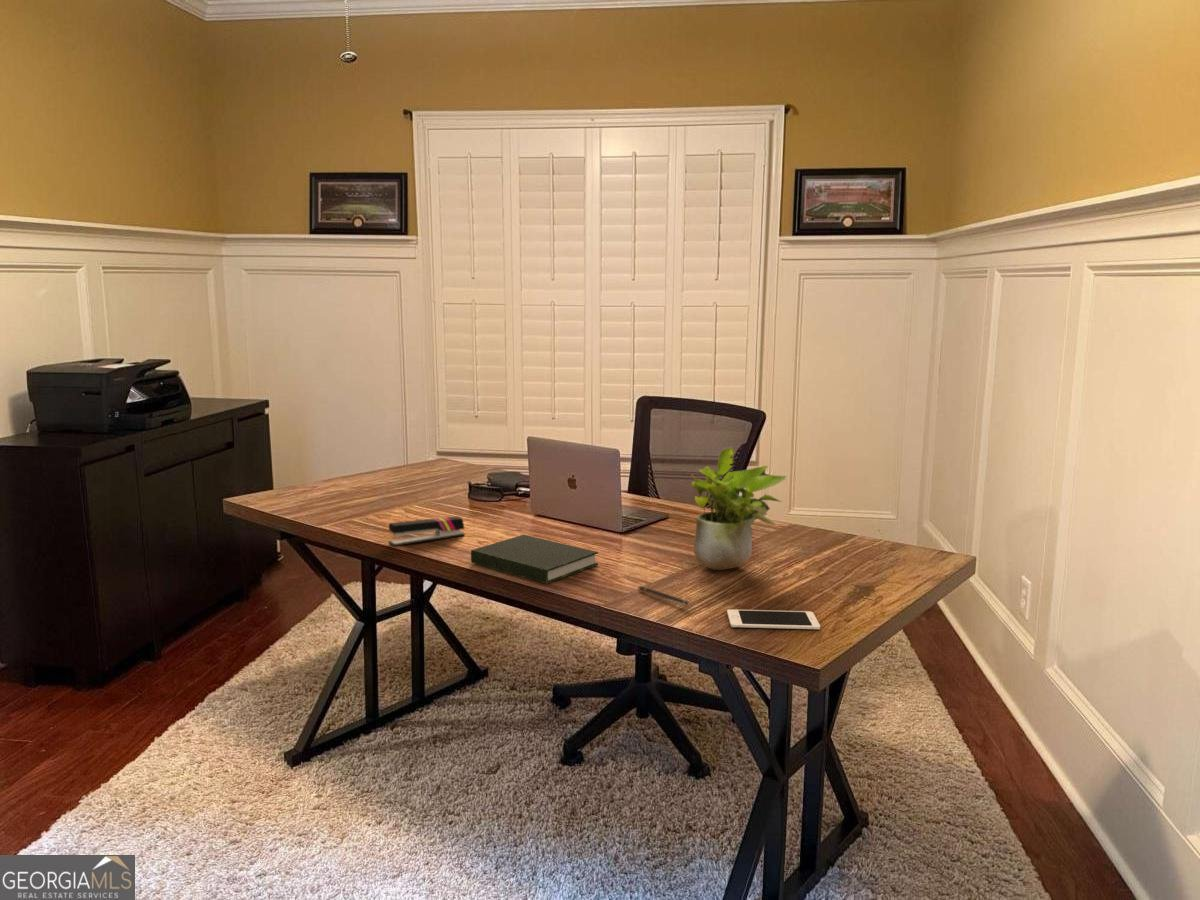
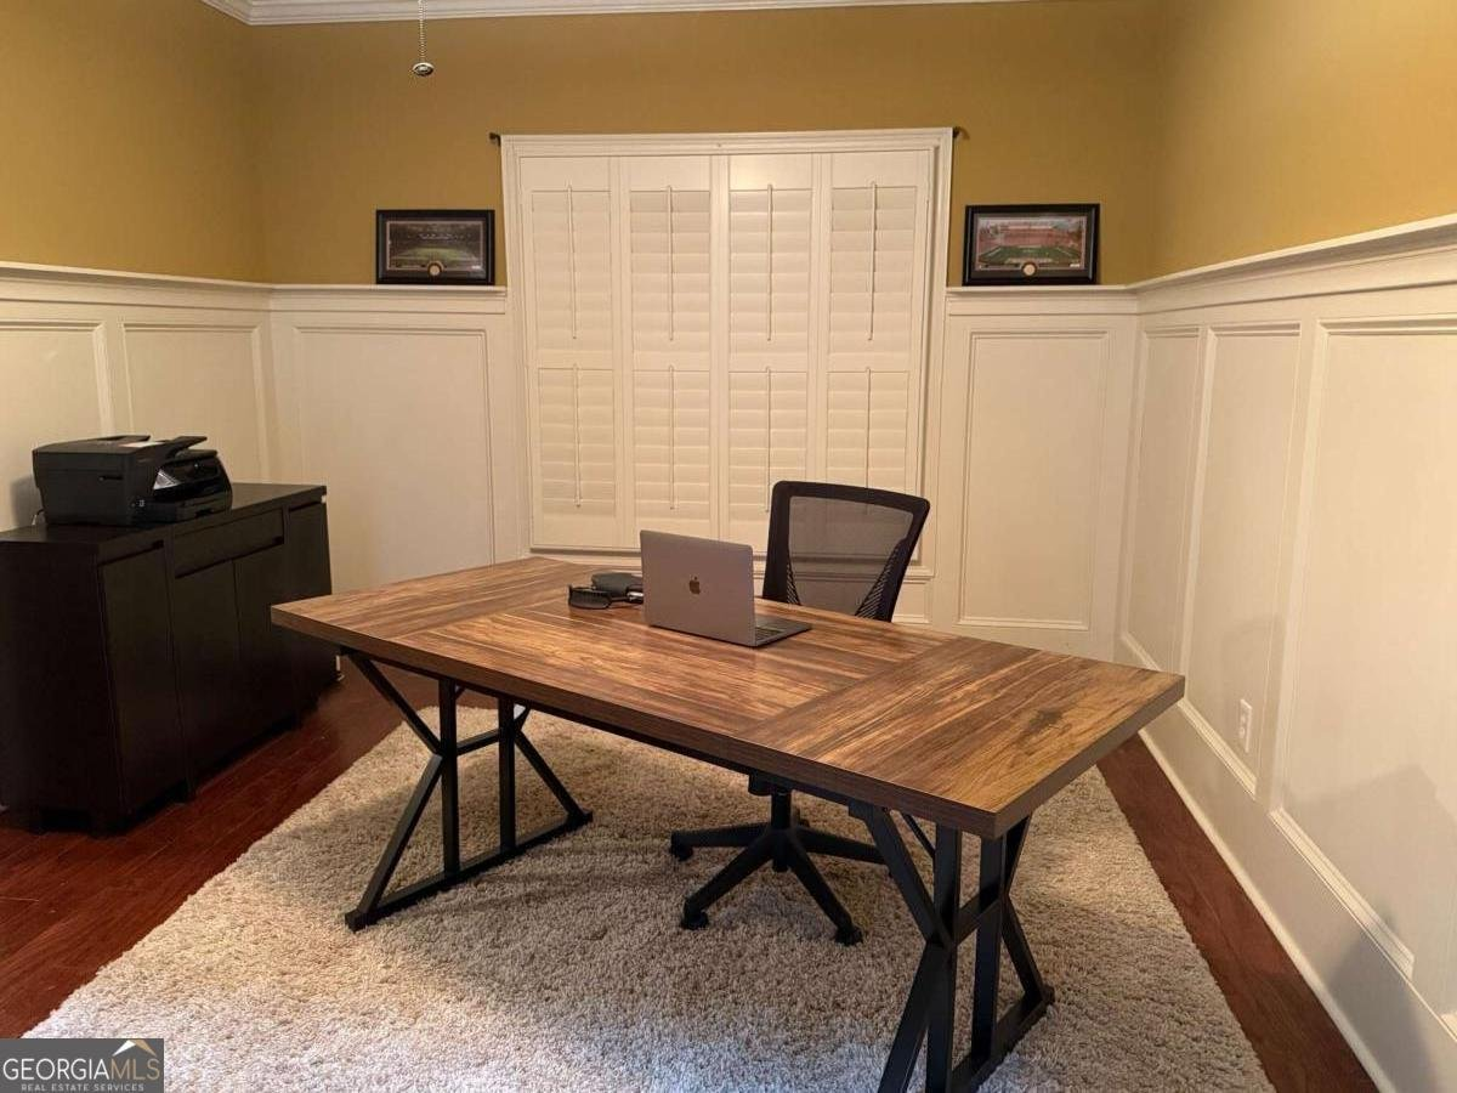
- pen [637,585,690,606]
- stapler [387,515,466,547]
- potted plant [691,446,788,571]
- cell phone [726,608,821,630]
- book [470,534,599,585]
